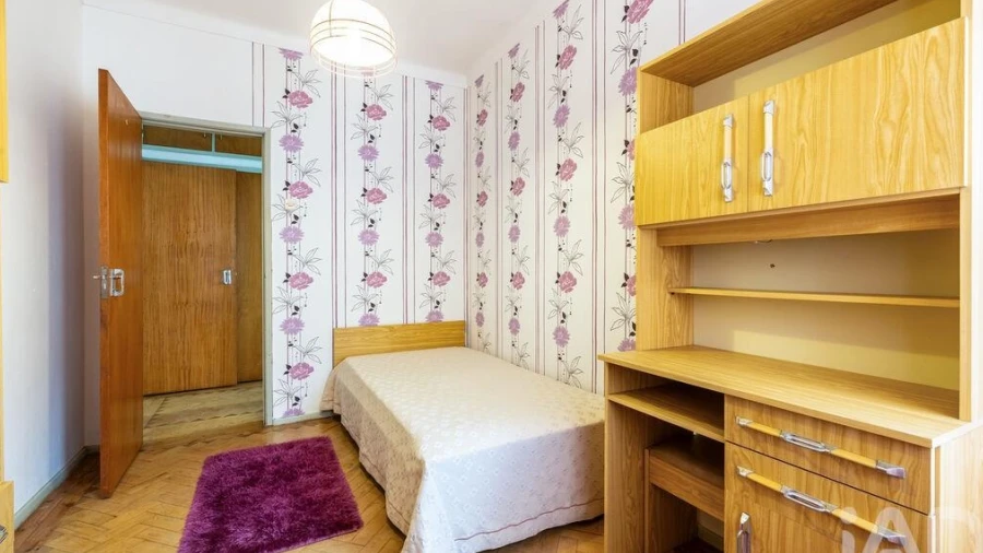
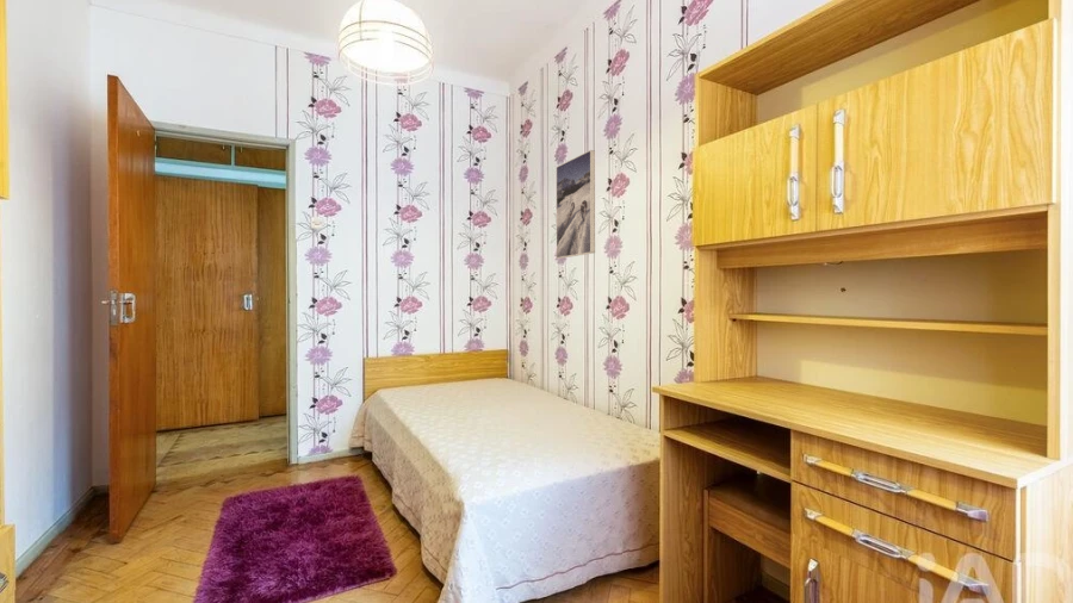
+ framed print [556,149,596,260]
